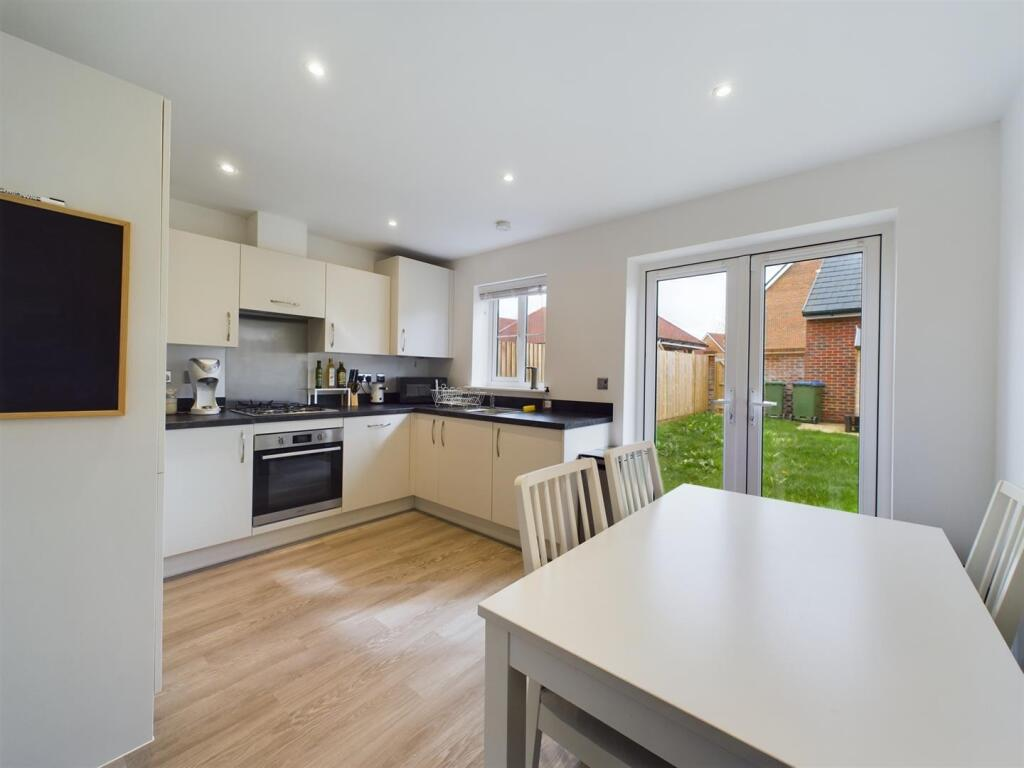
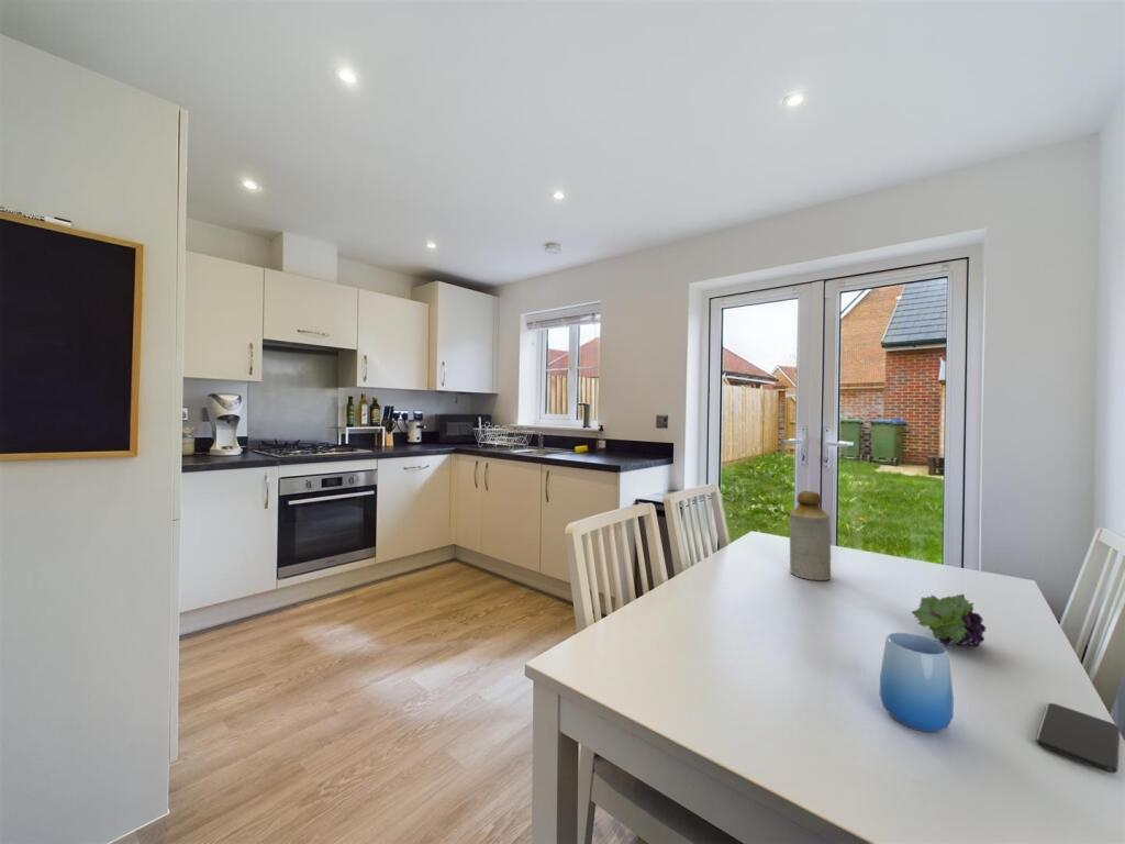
+ fruit [911,593,987,647]
+ bottle [788,490,832,581]
+ smartphone [1034,702,1121,775]
+ cup [879,632,955,734]
